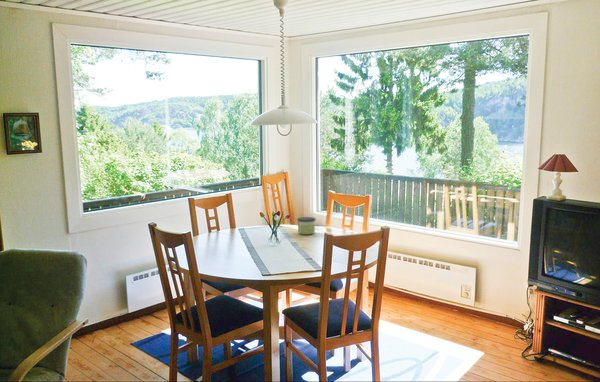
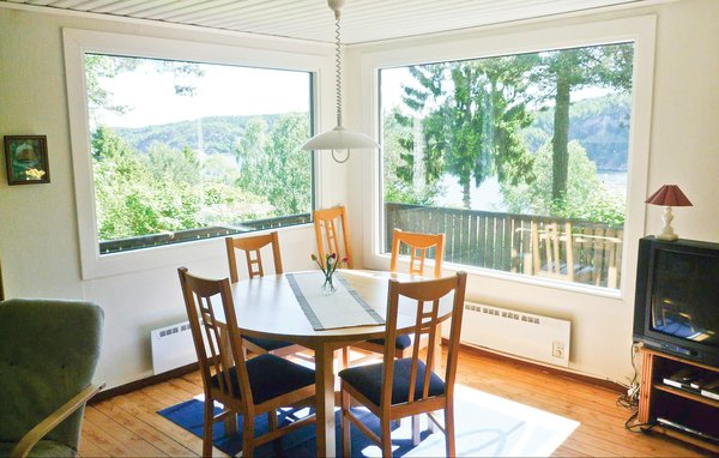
- candle [296,216,316,235]
